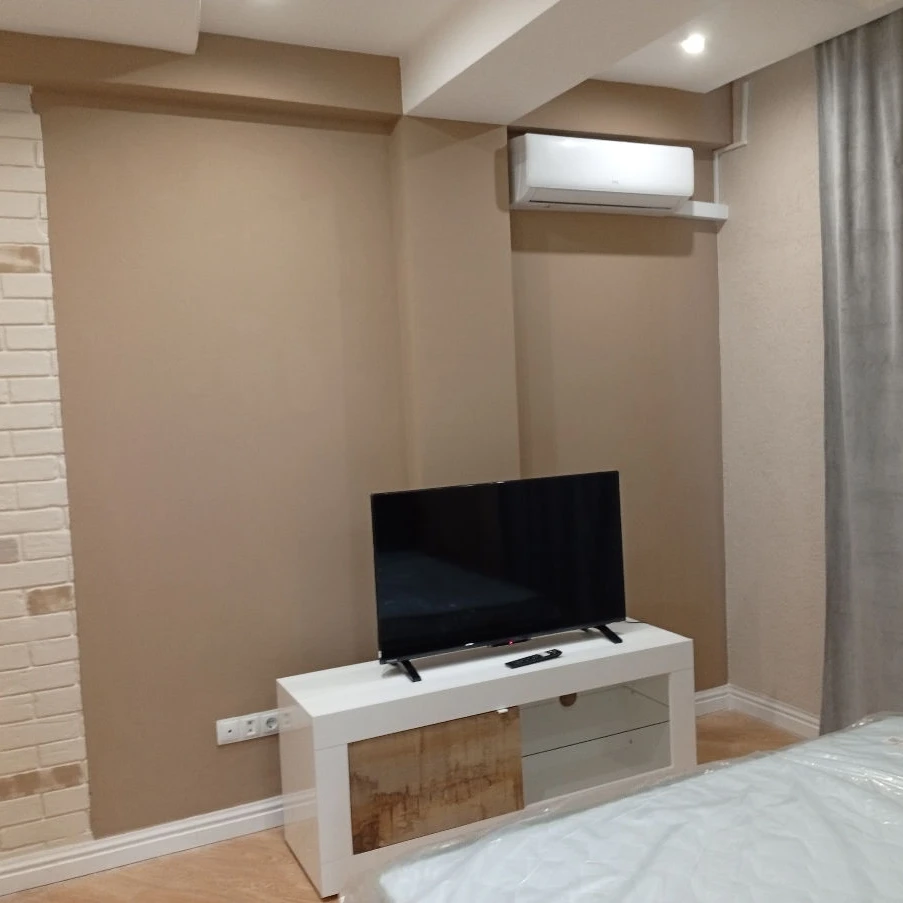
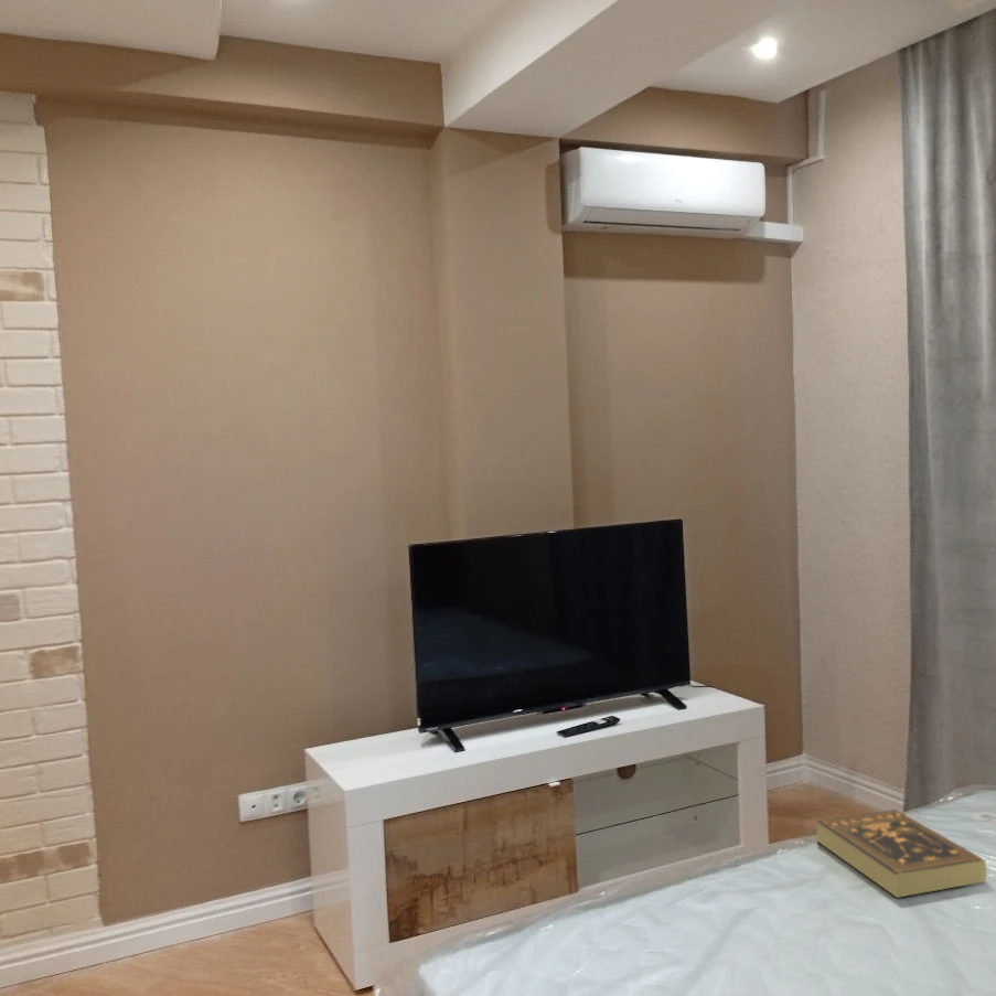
+ book [815,808,988,899]
